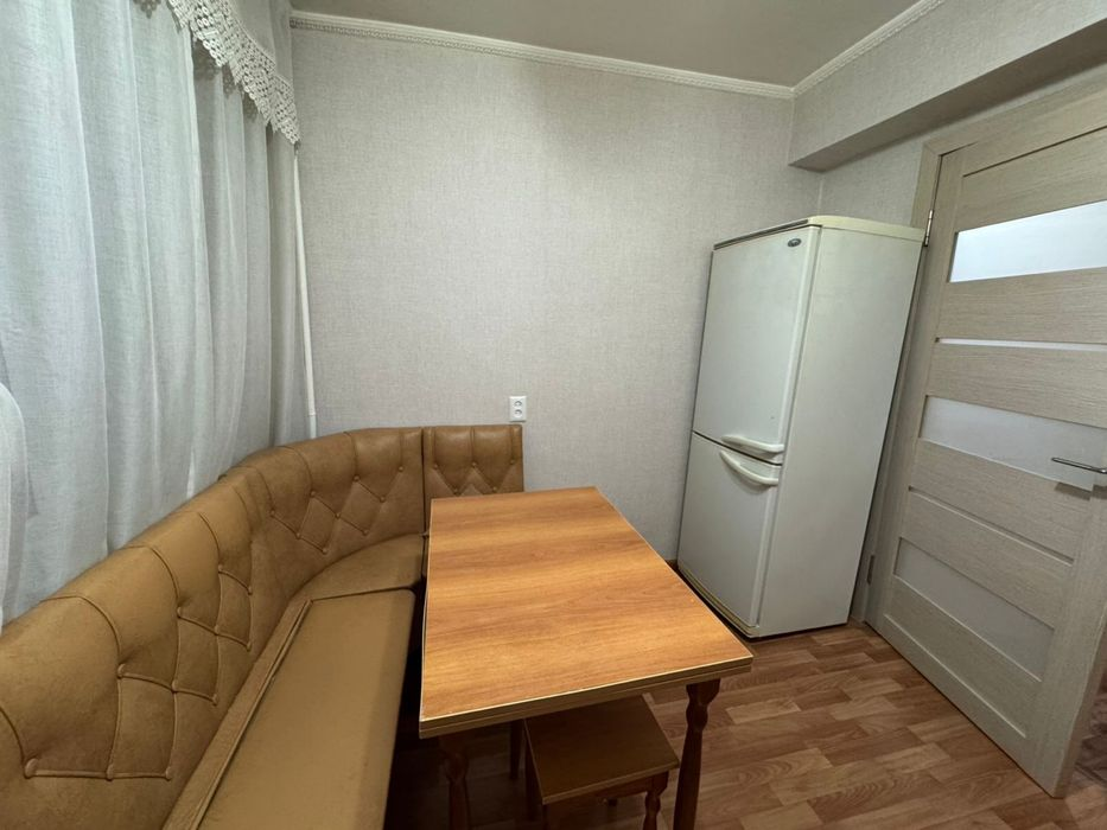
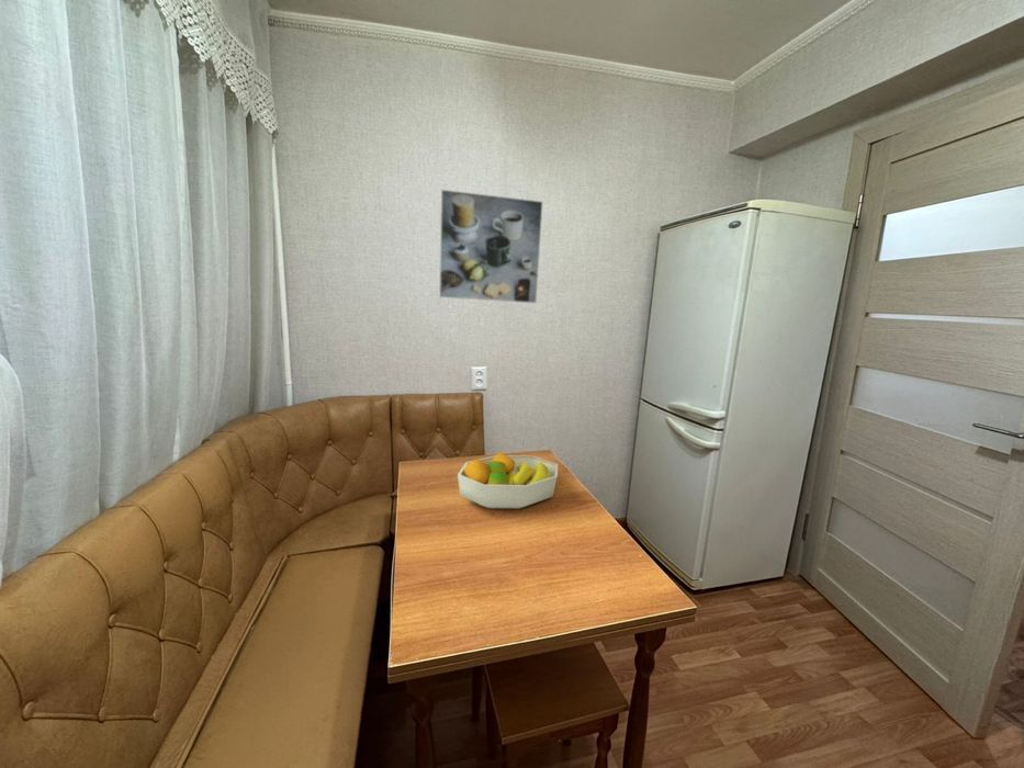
+ fruit bowl [457,451,559,510]
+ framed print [438,189,544,305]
